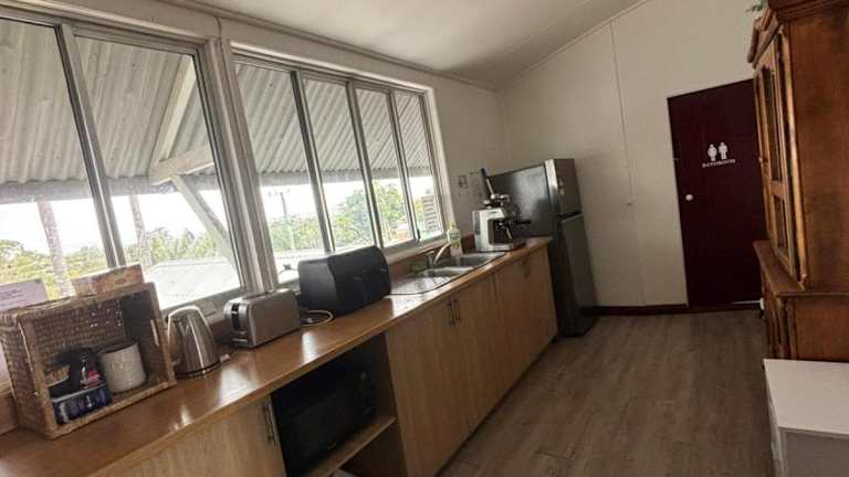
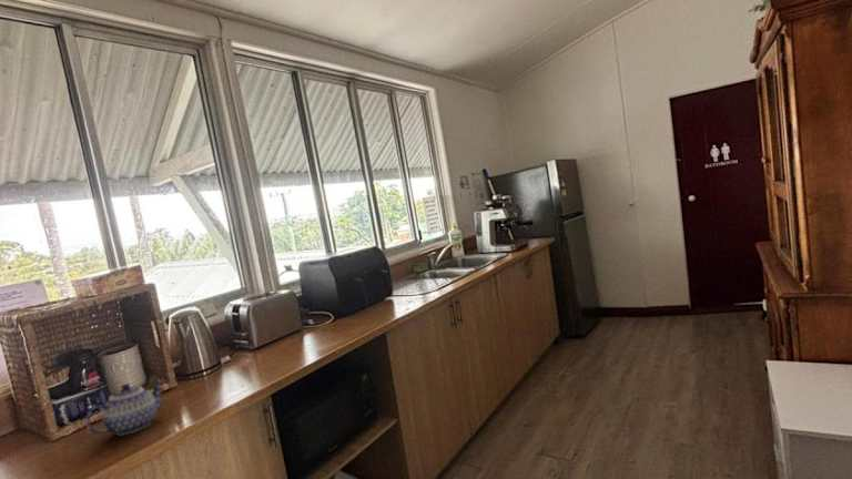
+ teapot [84,379,164,436]
